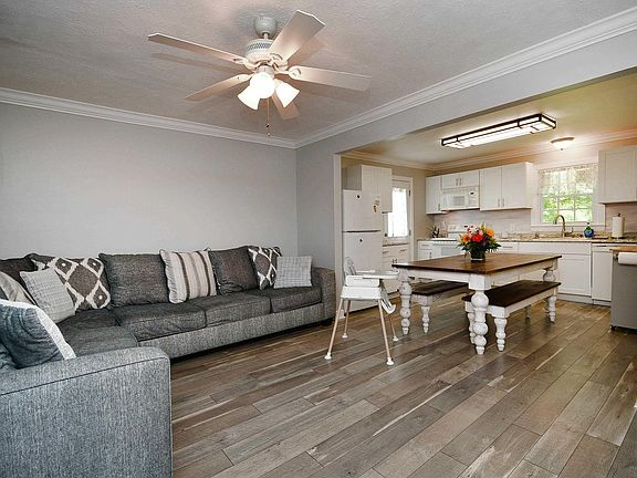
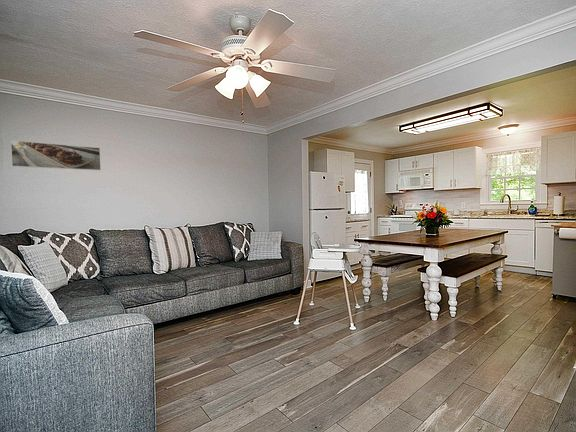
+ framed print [10,139,102,171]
